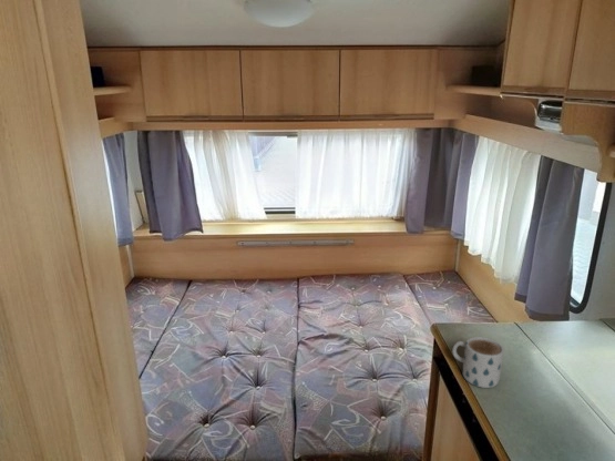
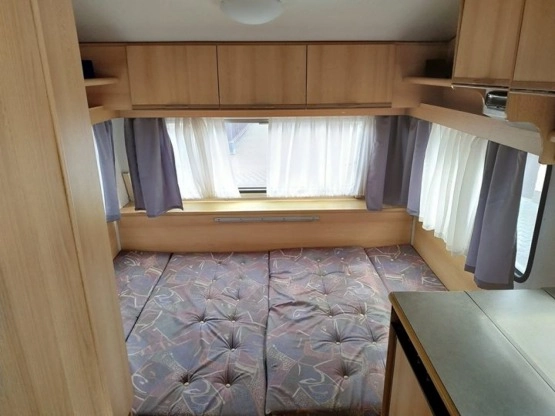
- mug [451,336,505,389]
